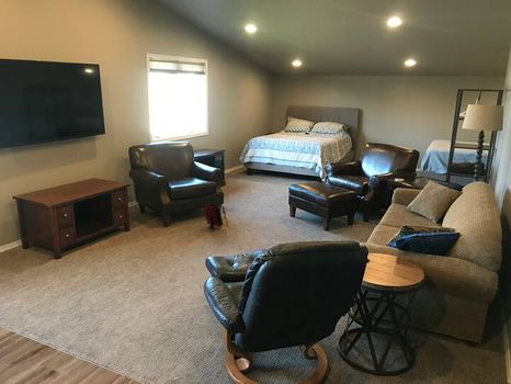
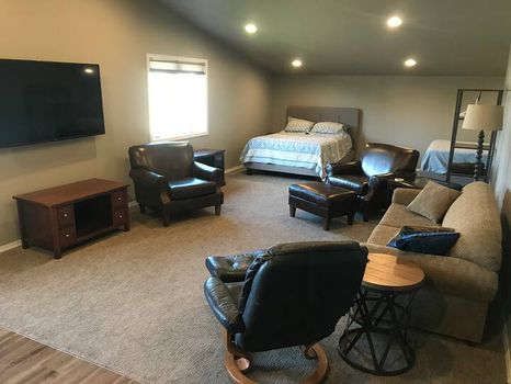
- backpack [202,202,229,229]
